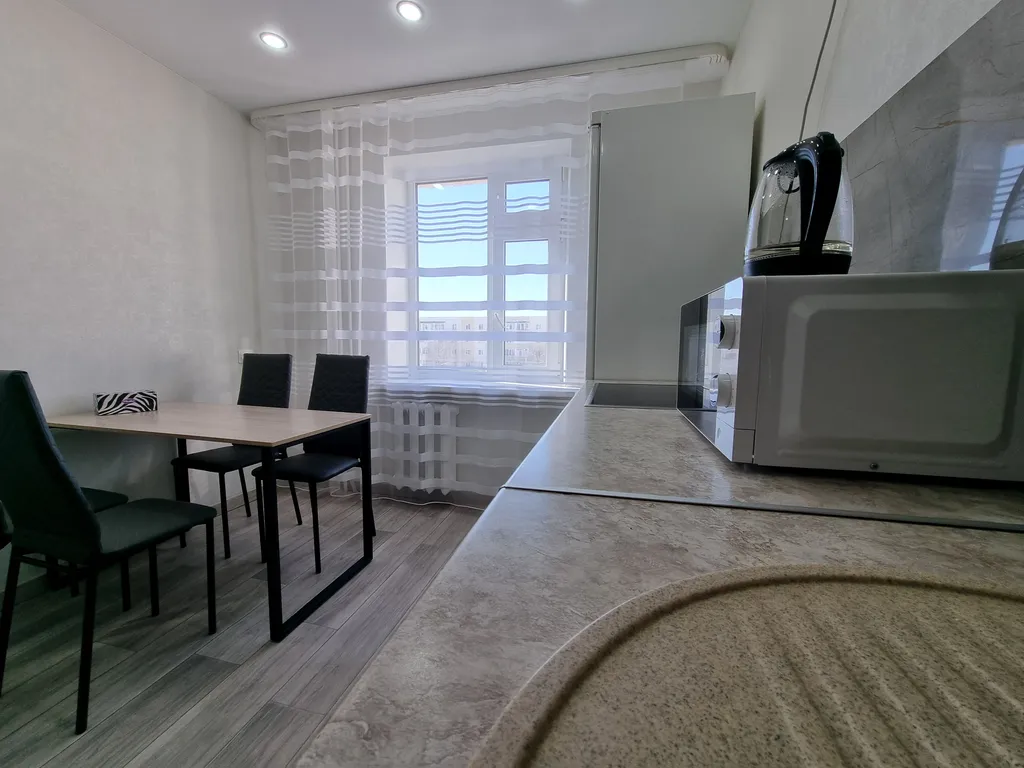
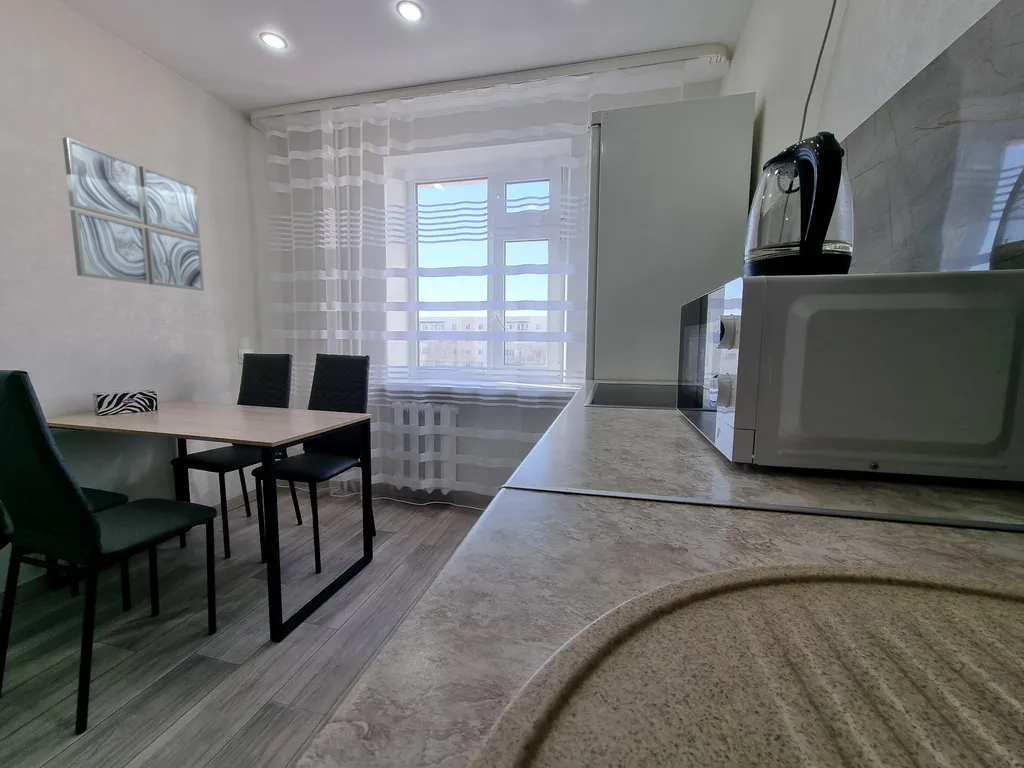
+ wall art [62,136,205,292]
